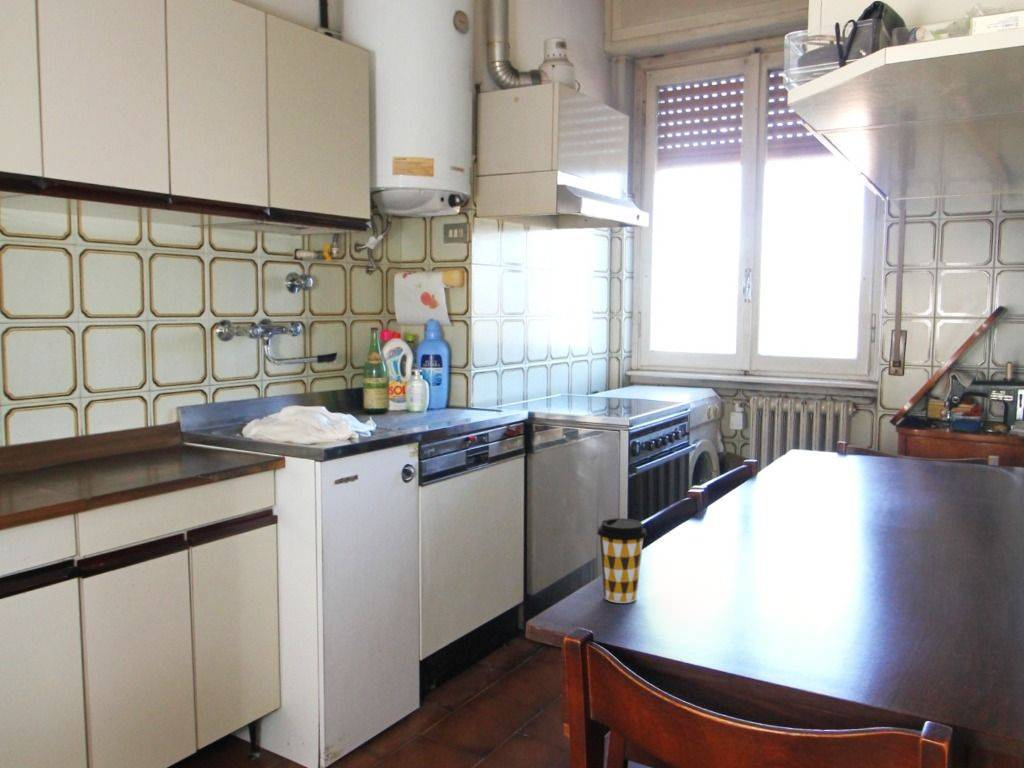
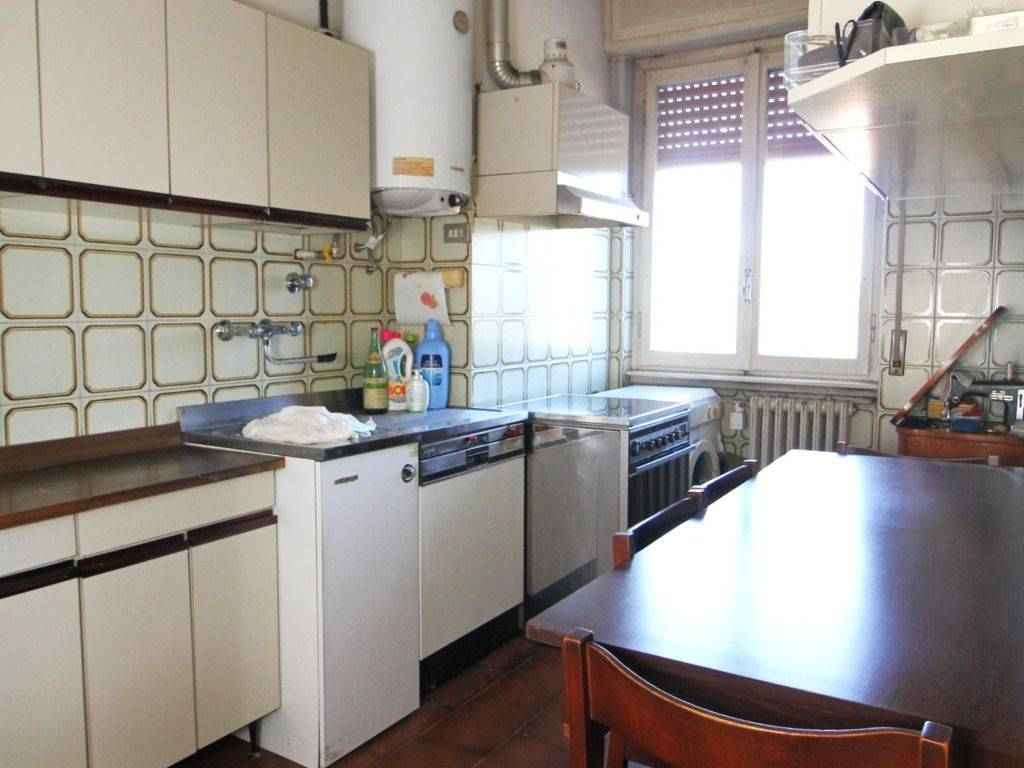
- coffee cup [596,517,648,604]
